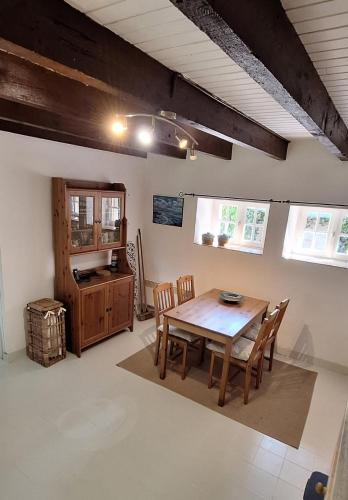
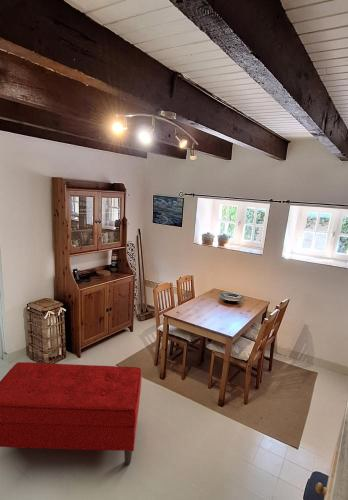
+ bench [0,361,142,466]
